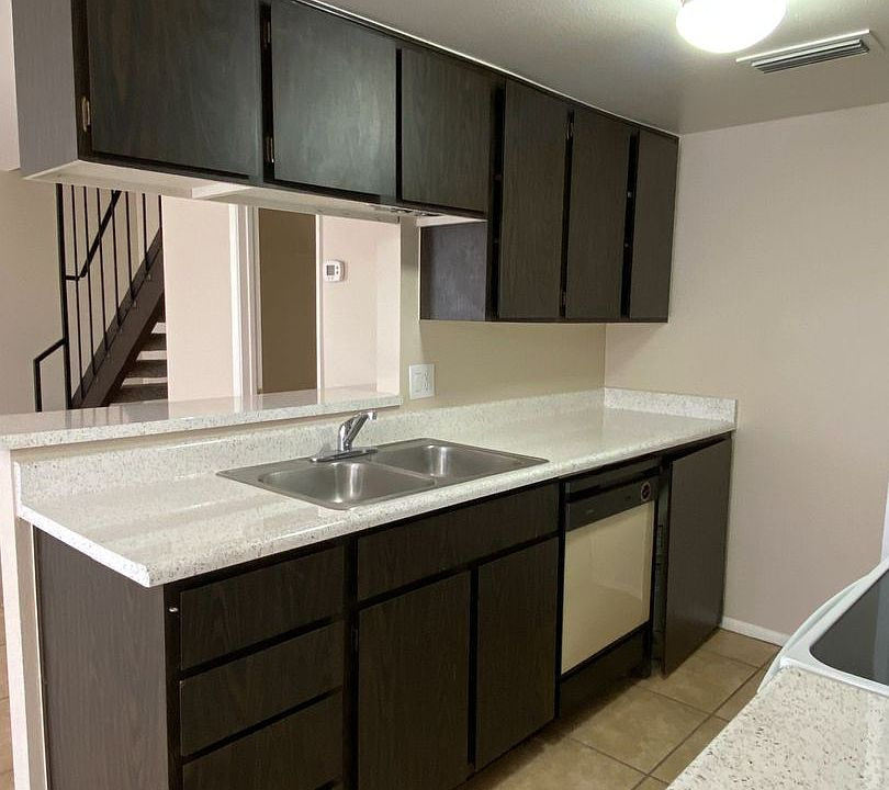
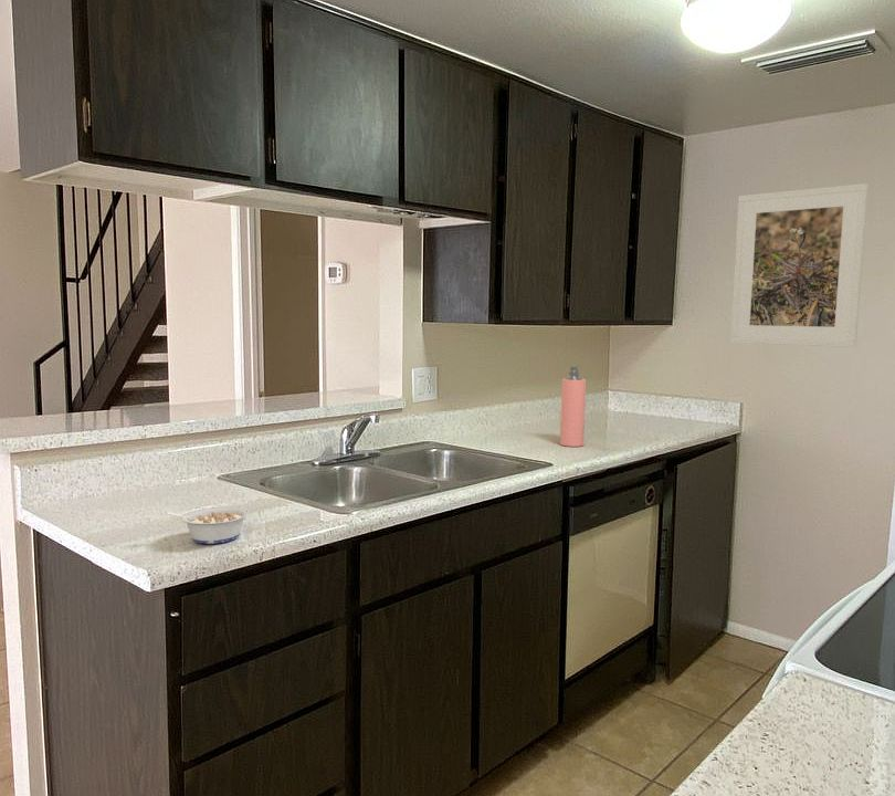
+ legume [166,505,250,545]
+ spray bottle [559,365,587,448]
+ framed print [729,182,870,348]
